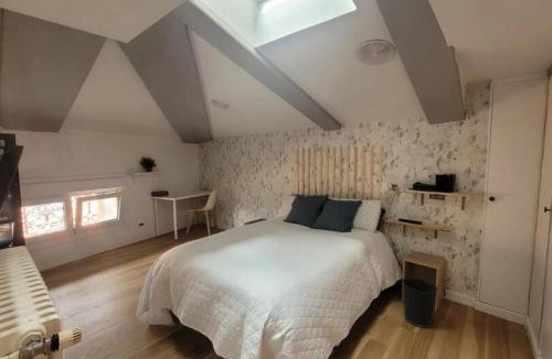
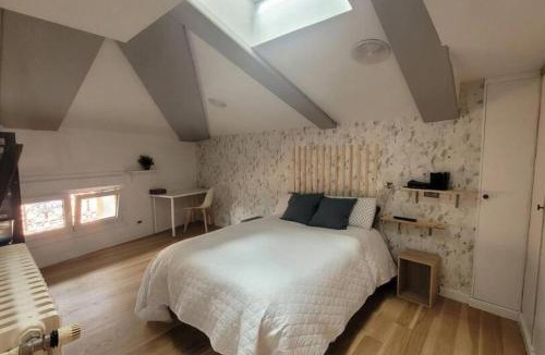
- wastebasket [401,276,439,329]
